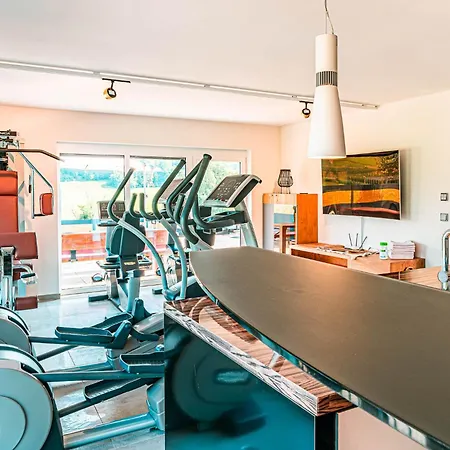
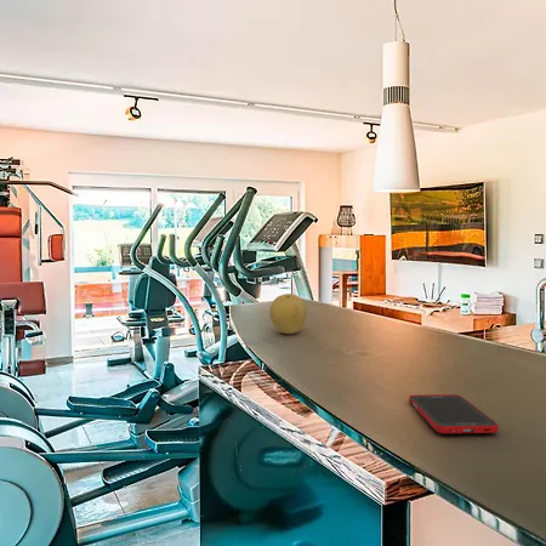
+ cell phone [408,393,500,434]
+ fruit [269,292,307,335]
